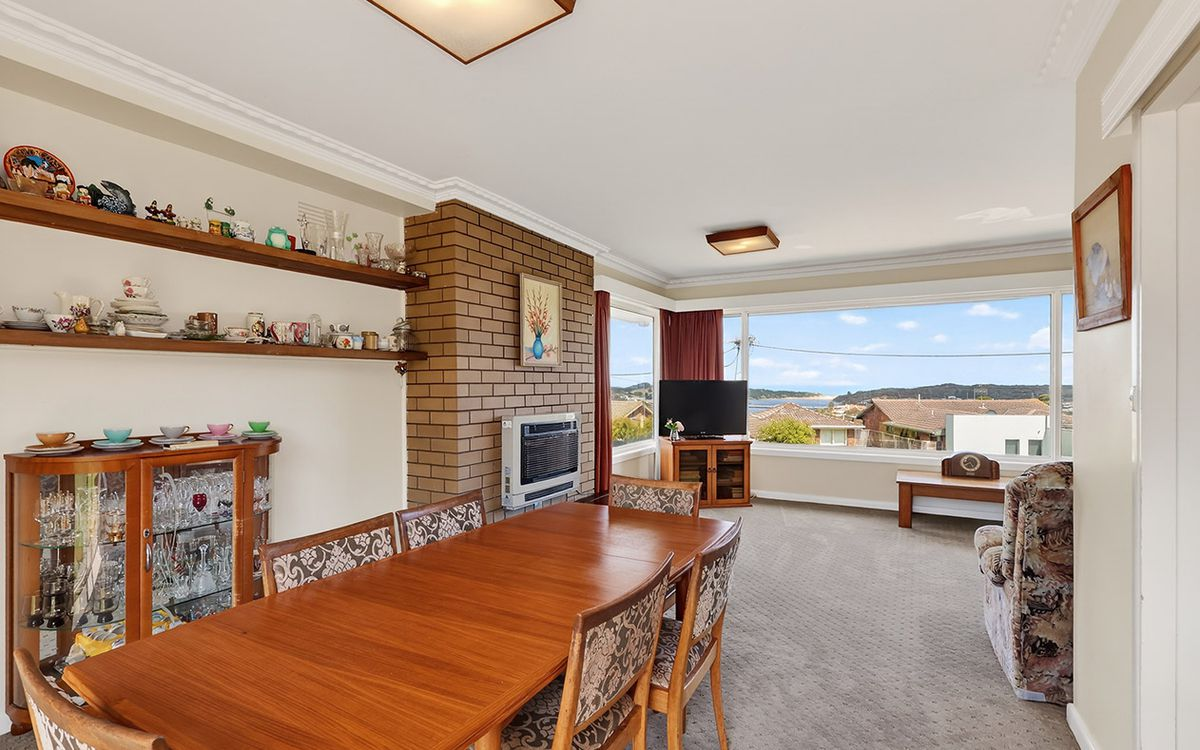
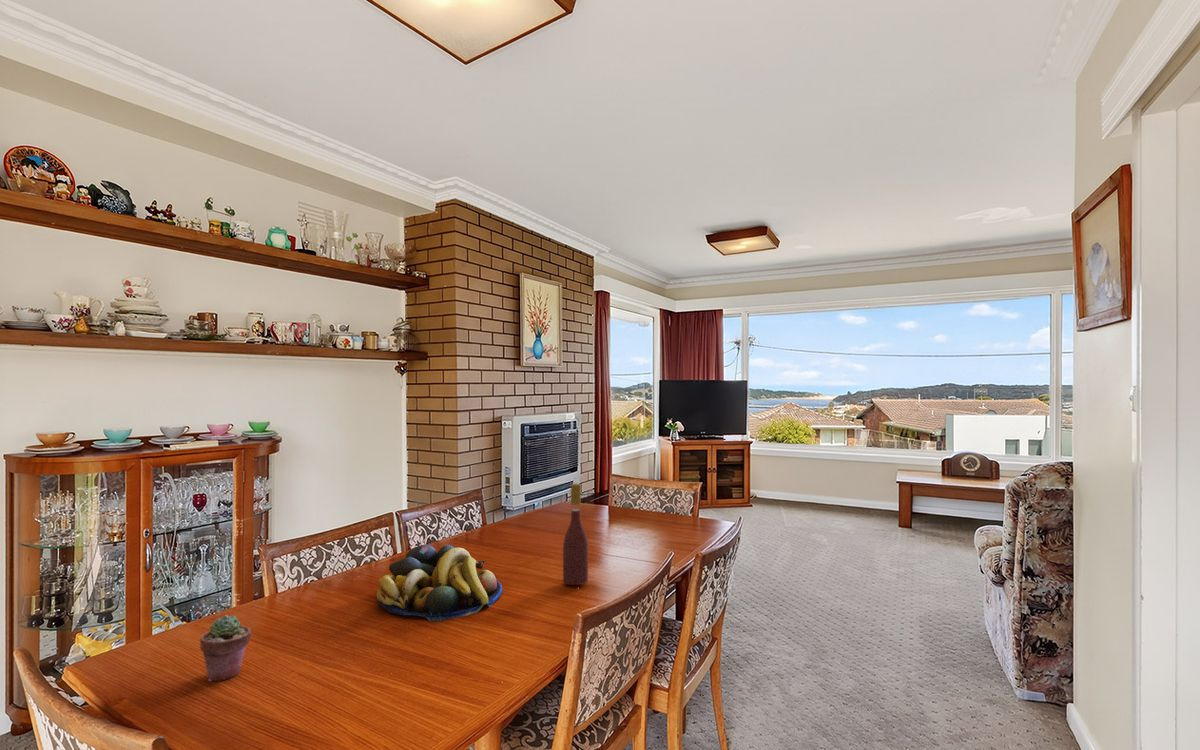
+ wine bottle [562,482,589,586]
+ potted succulent [199,614,252,682]
+ fruit bowl [376,544,503,622]
